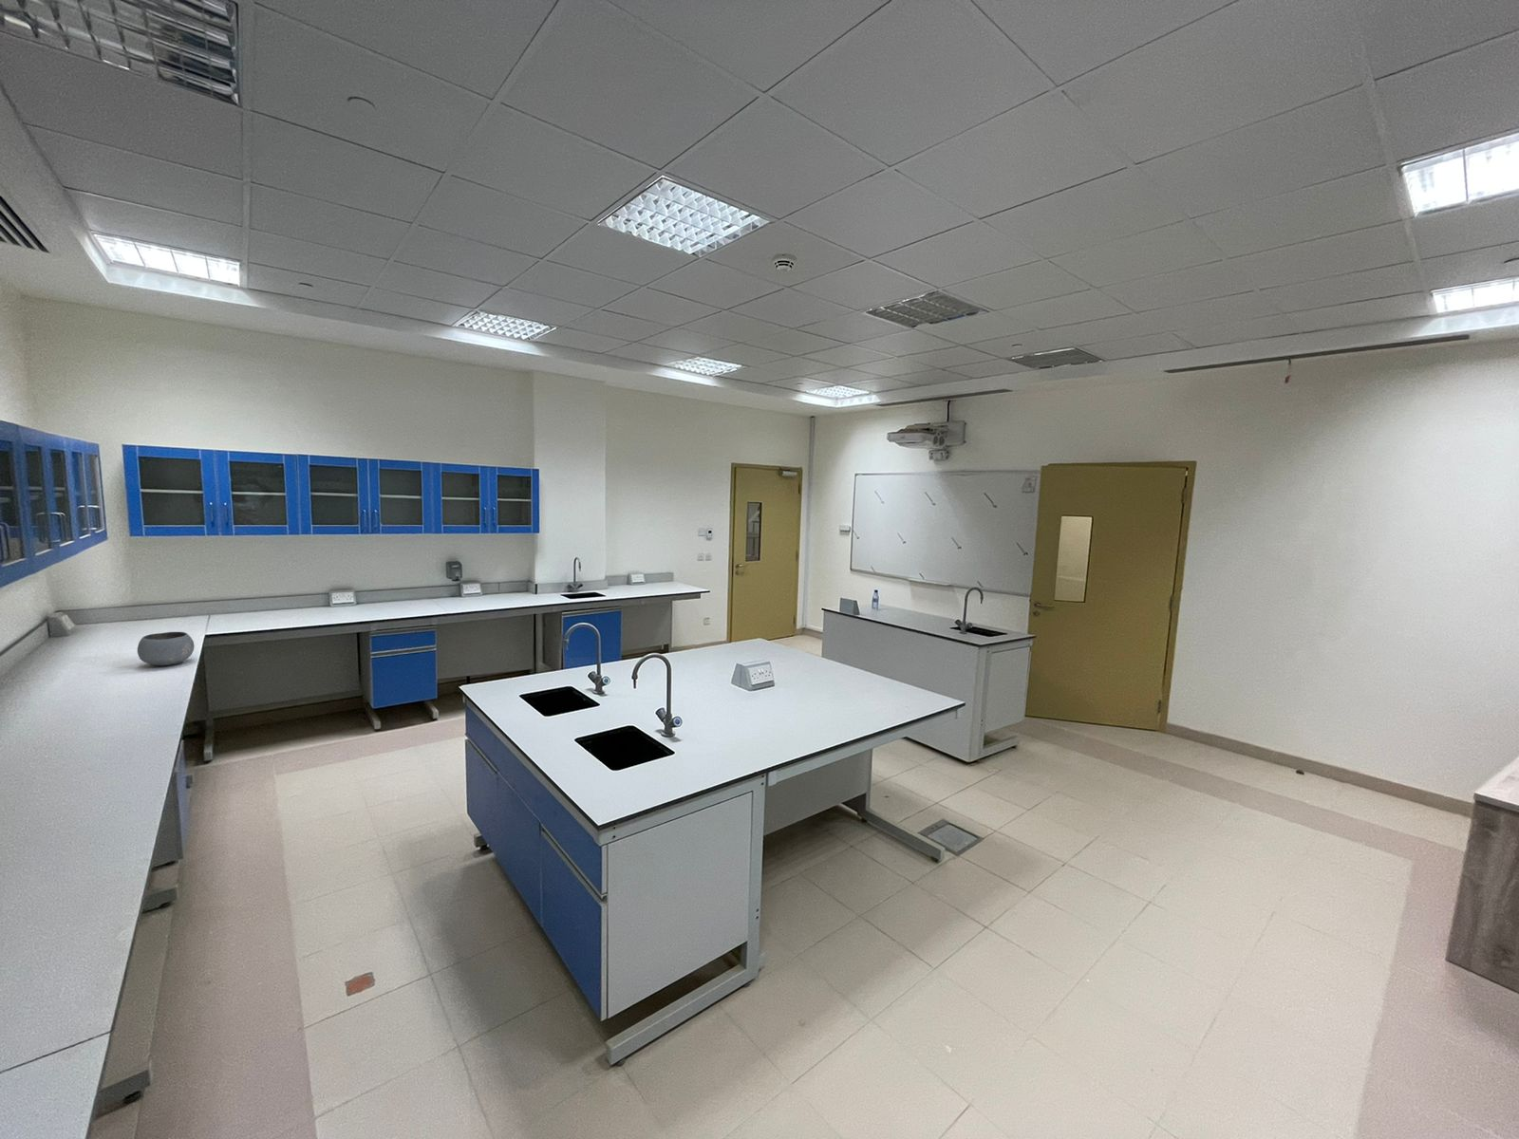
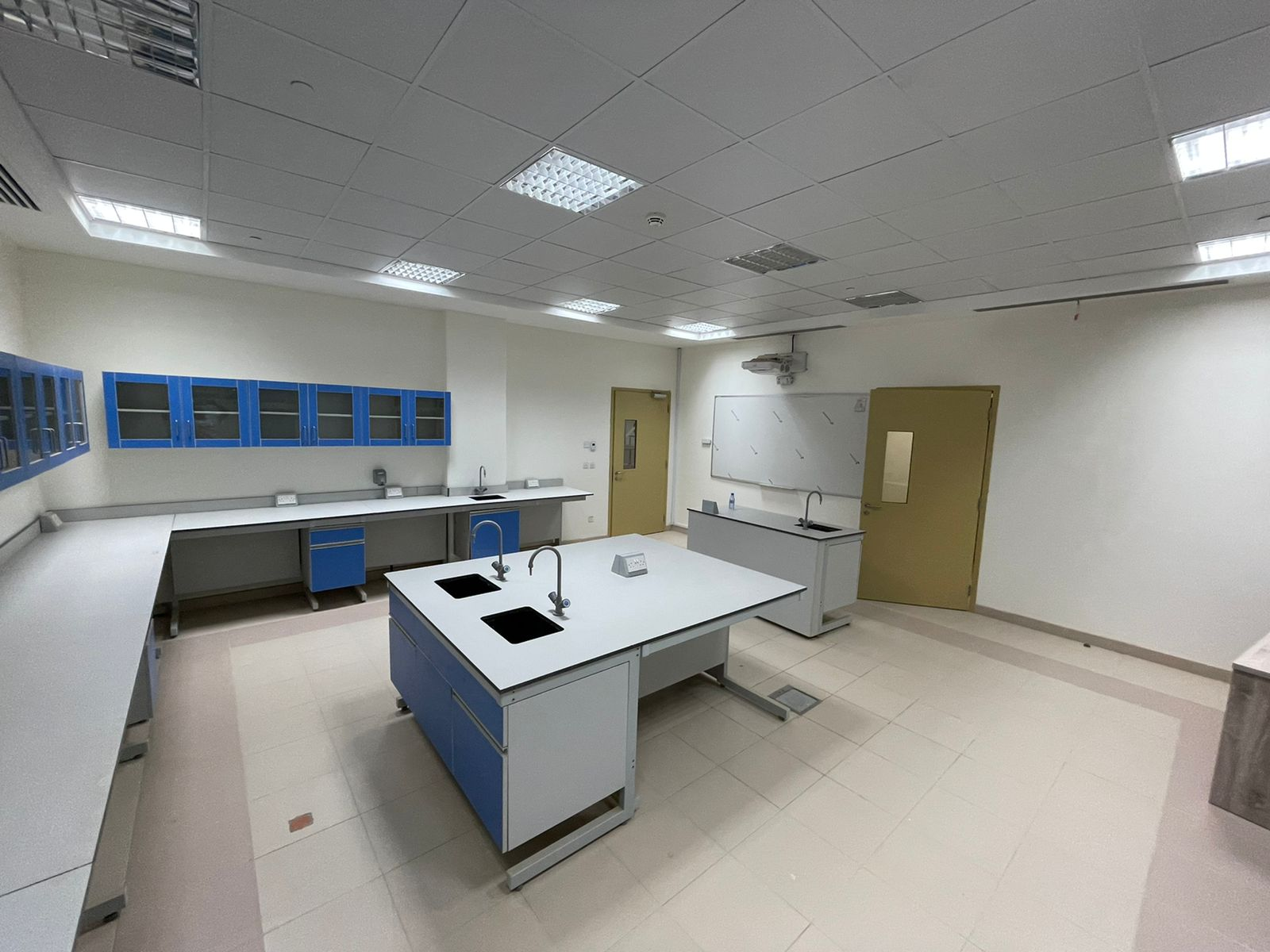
- bowl [136,632,196,666]
